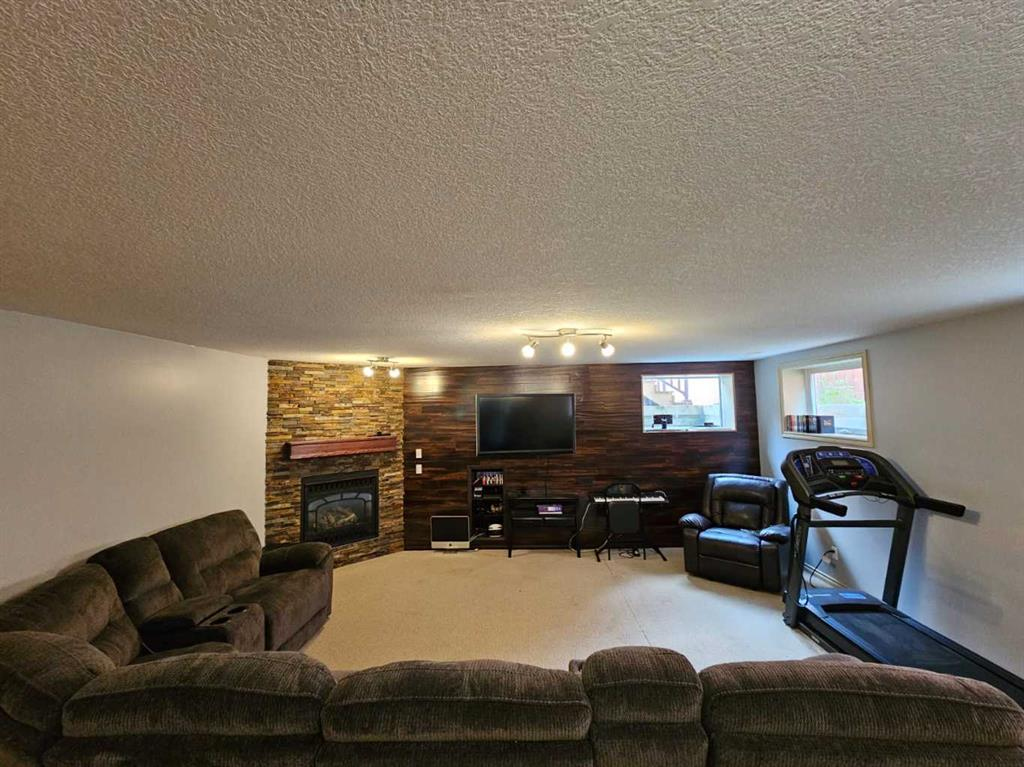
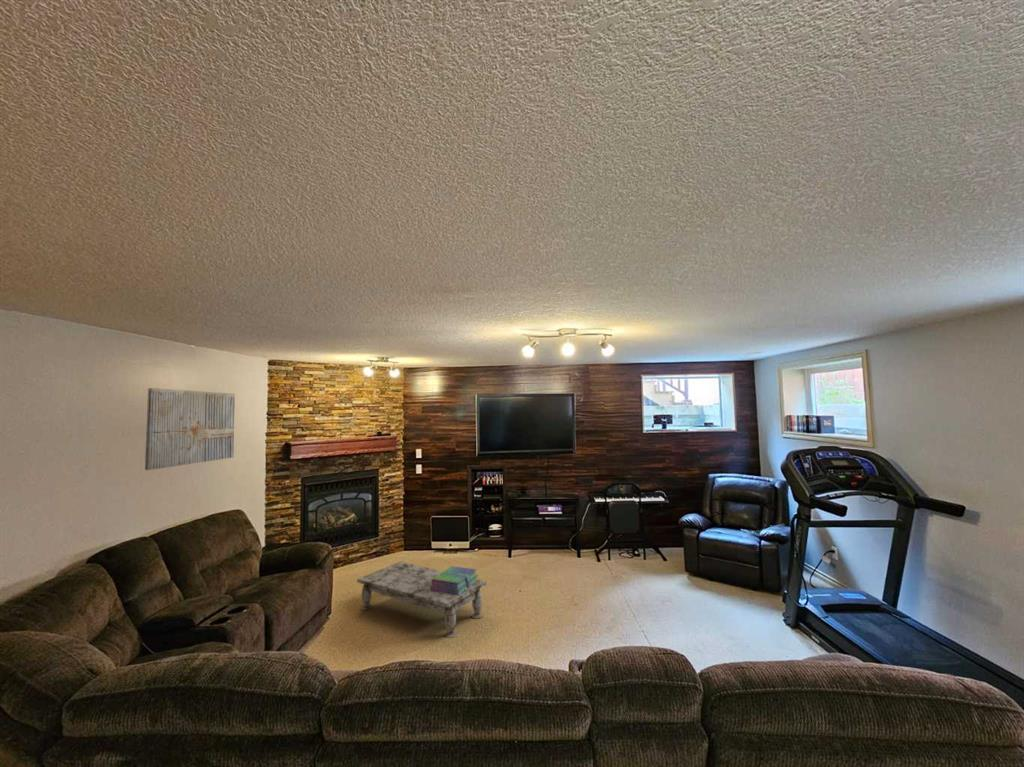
+ wall art [144,387,236,471]
+ stack of books [430,565,479,595]
+ coffee table [356,561,488,639]
